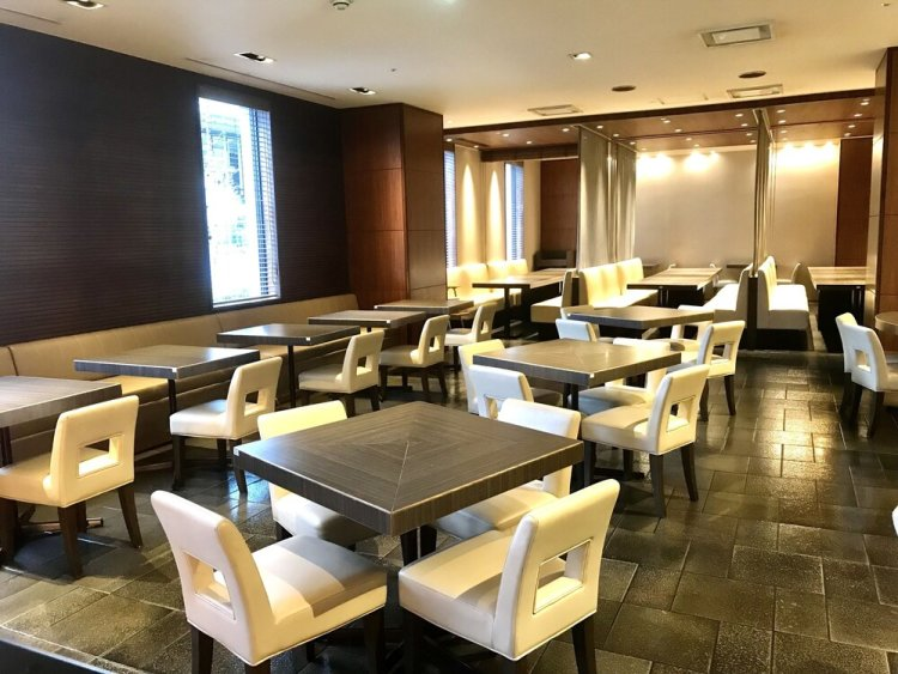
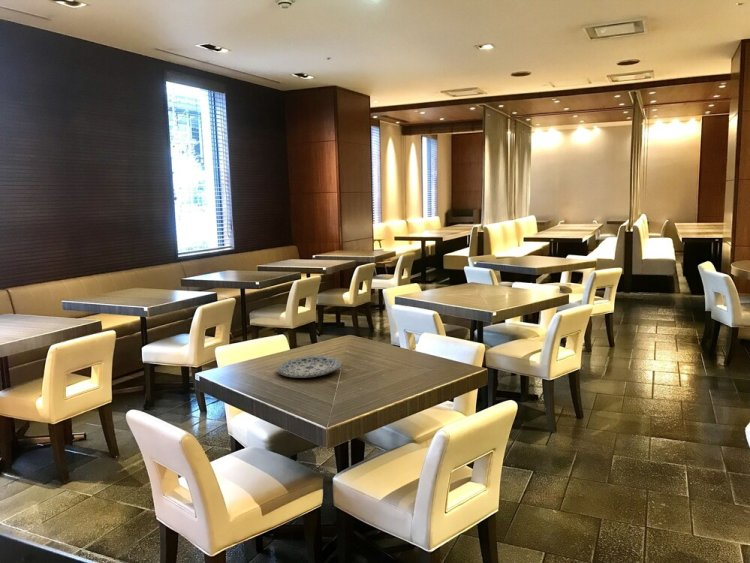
+ plate [276,355,342,379]
